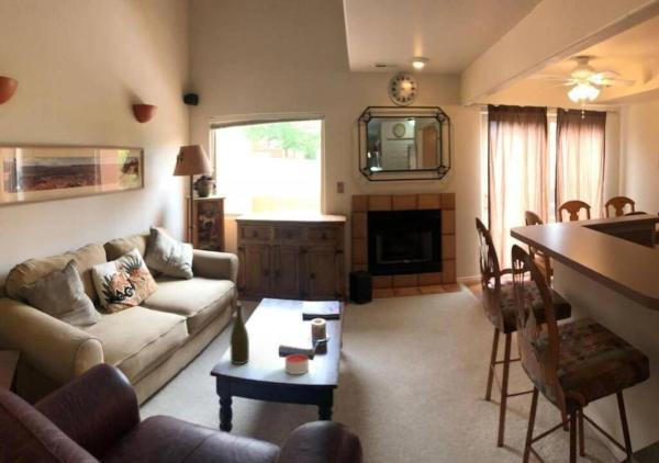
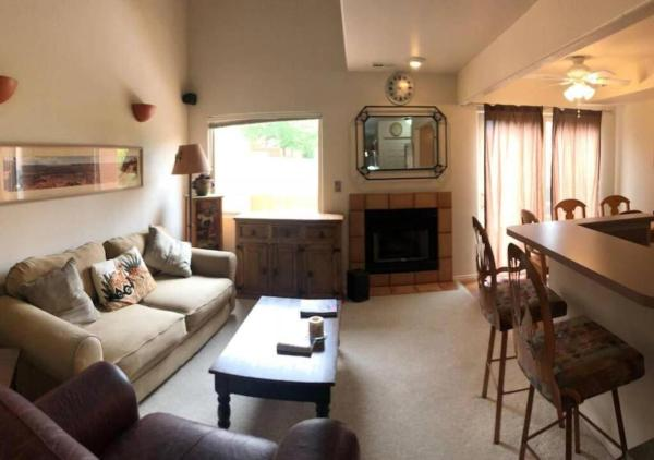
- candle [284,353,310,375]
- bottle [228,304,250,365]
